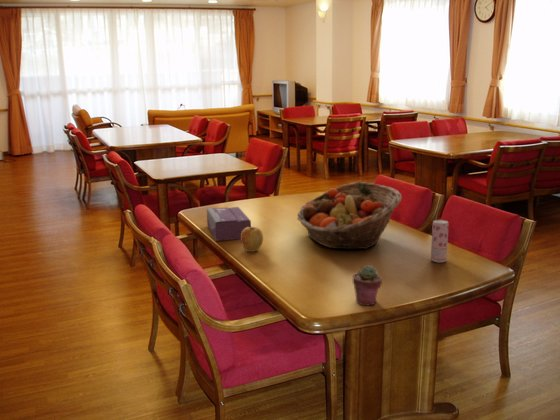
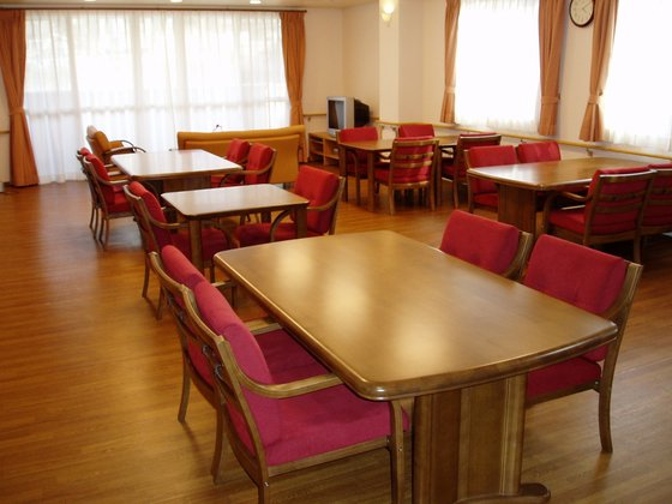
- potted succulent [352,264,383,307]
- apple [240,226,264,253]
- fruit basket [296,181,402,251]
- beverage can [430,219,450,263]
- tissue box [206,206,252,242]
